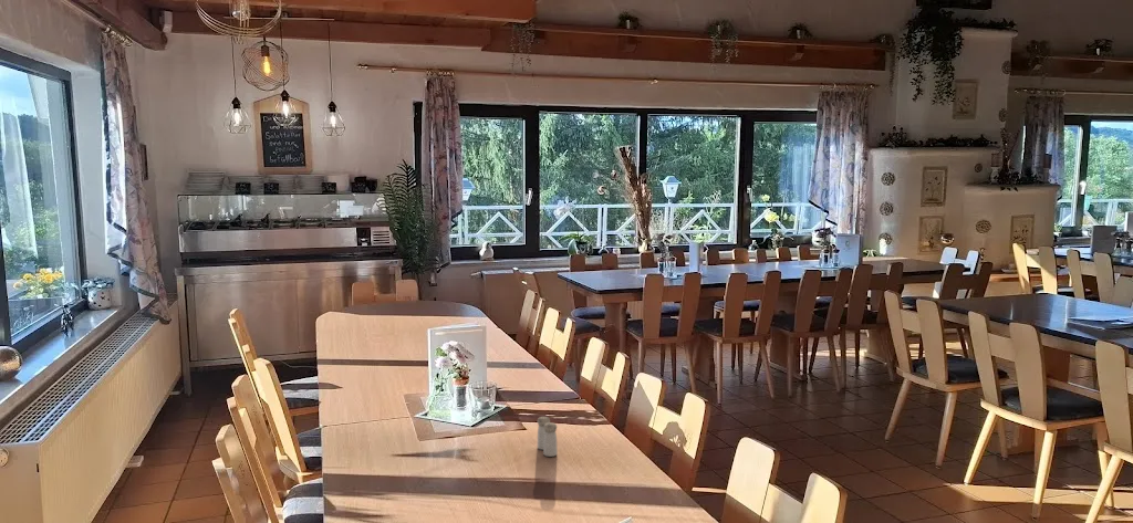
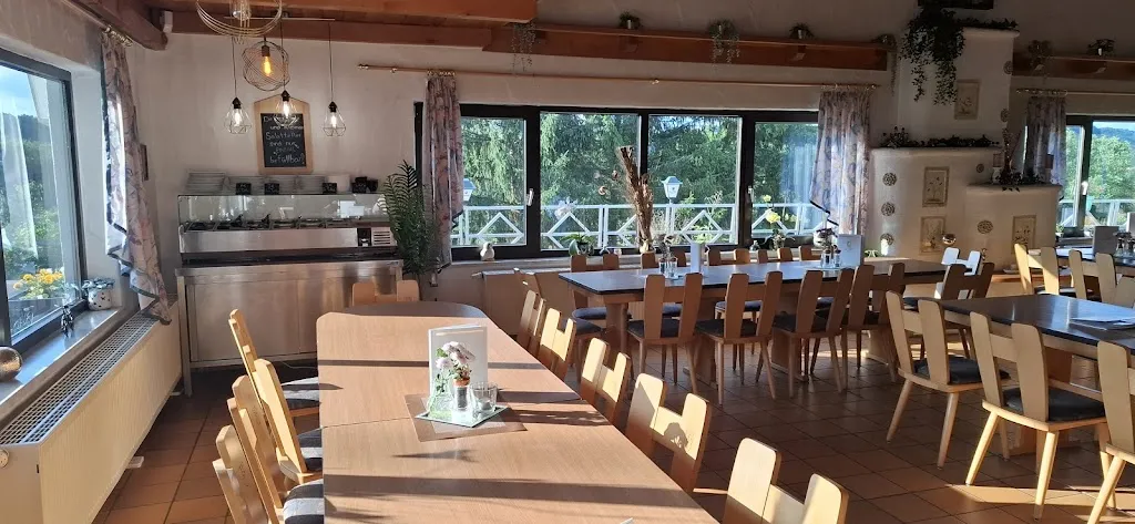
- salt and pepper shaker [537,416,559,458]
